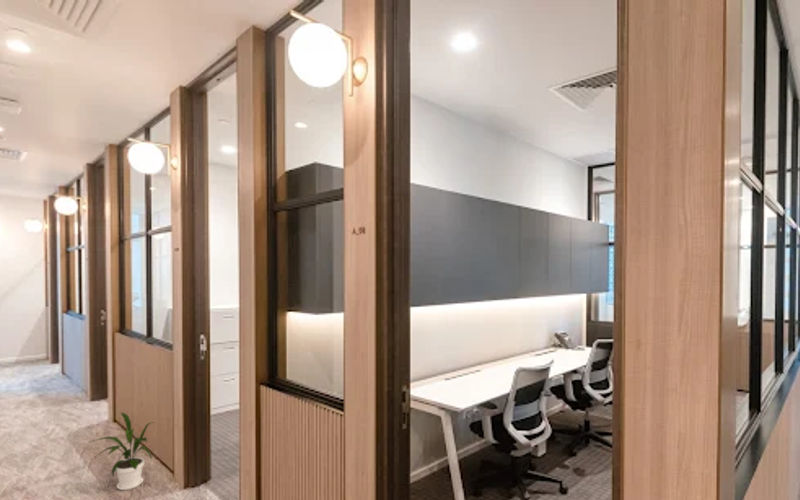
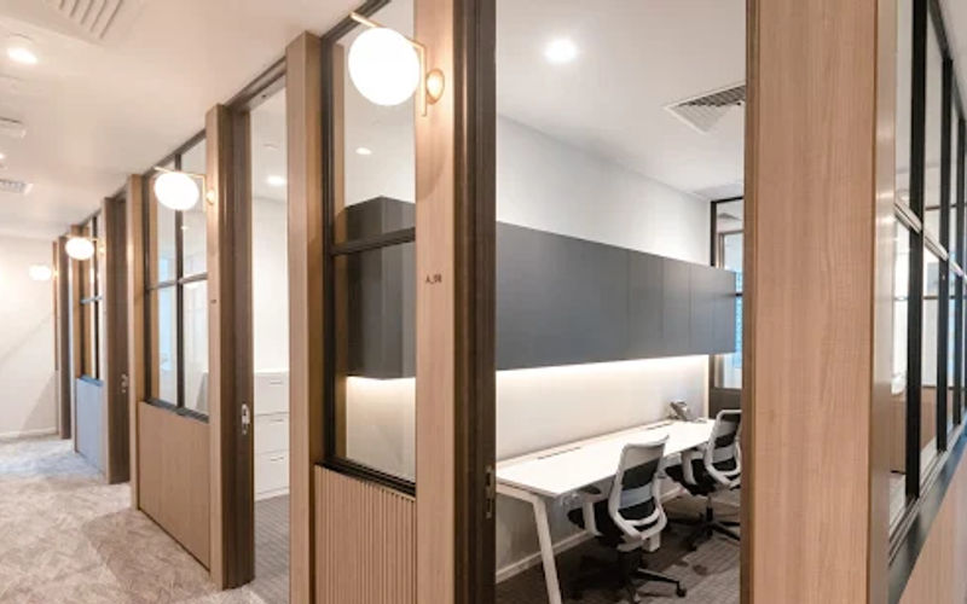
- house plant [87,411,157,491]
